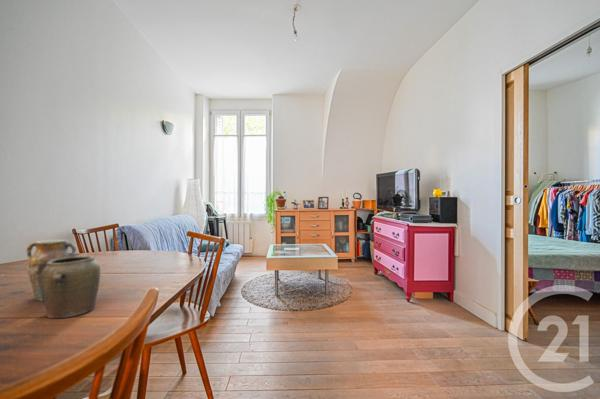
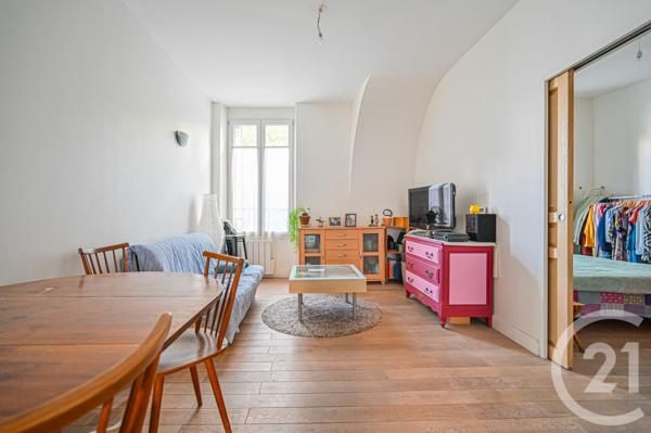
- jar set [26,238,101,319]
